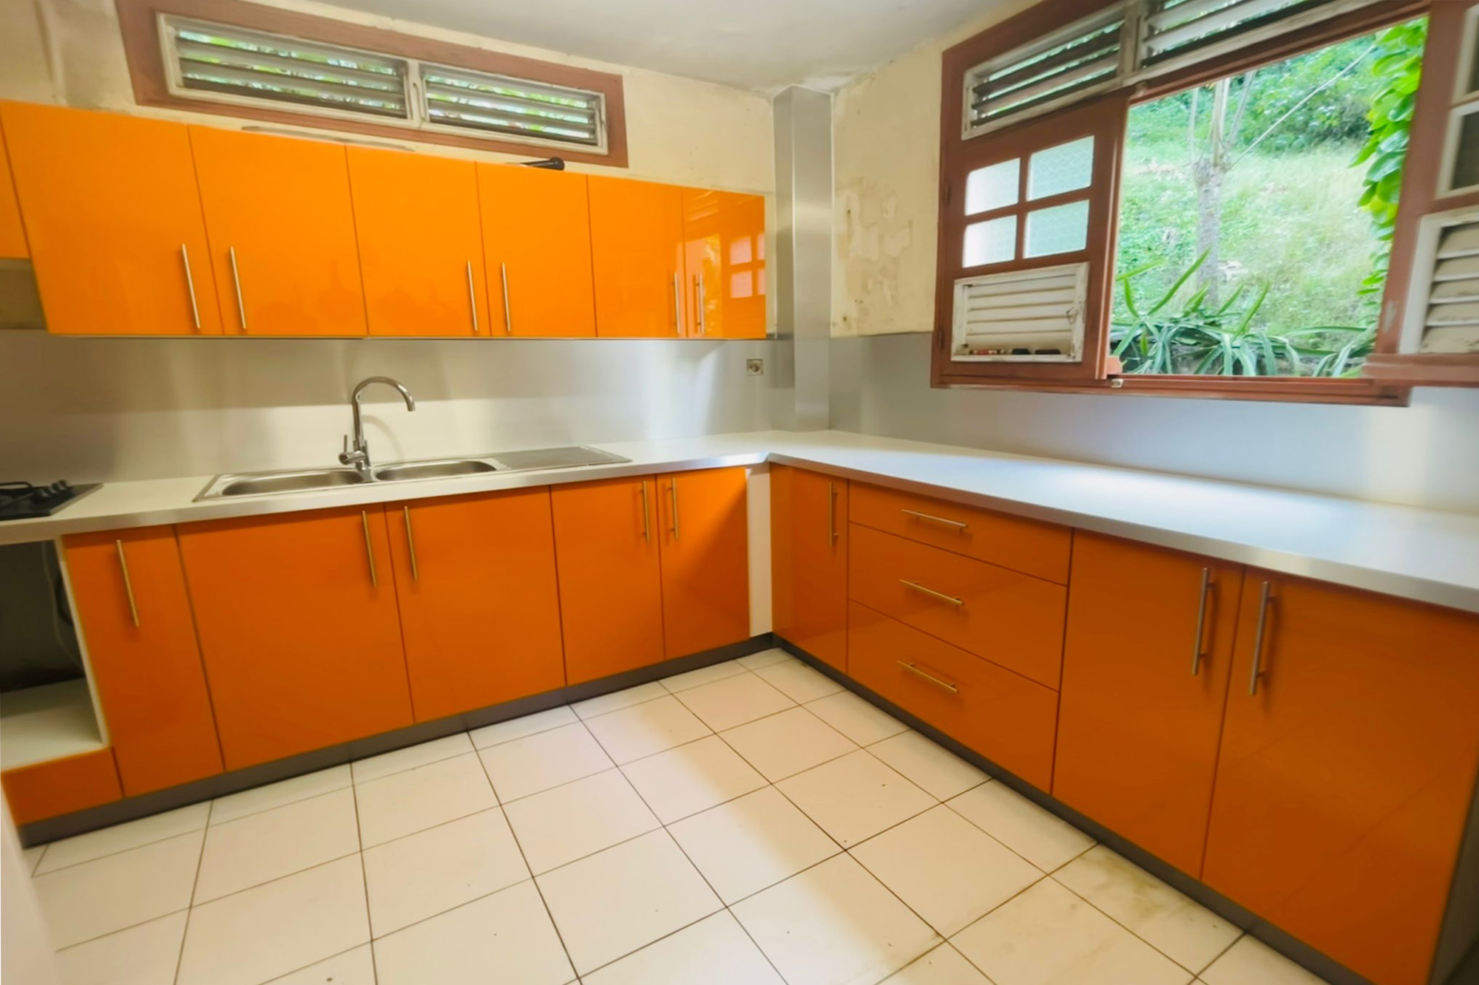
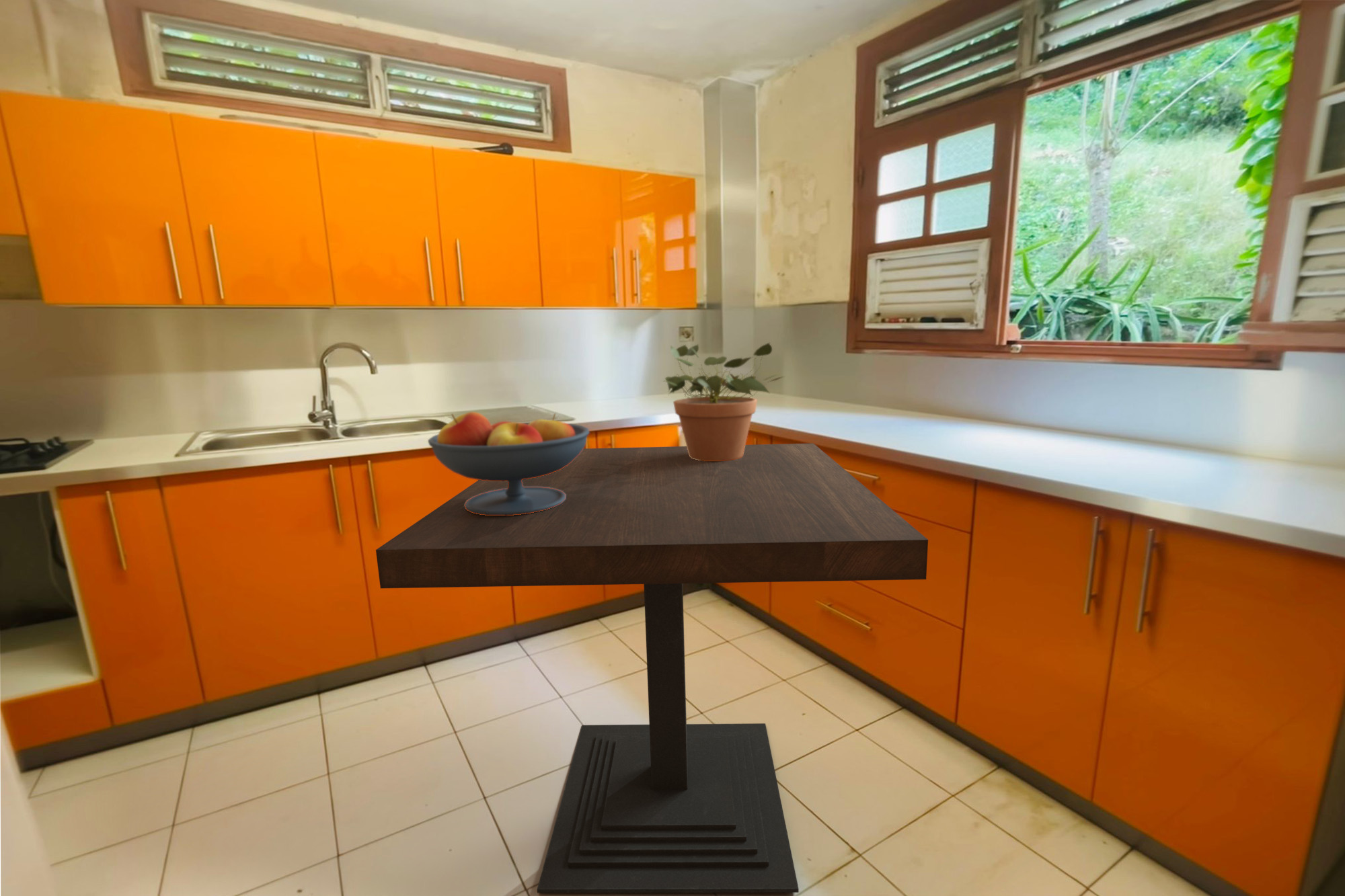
+ fruit bowl [427,411,590,516]
+ potted plant [661,341,785,461]
+ dining table [375,443,929,893]
